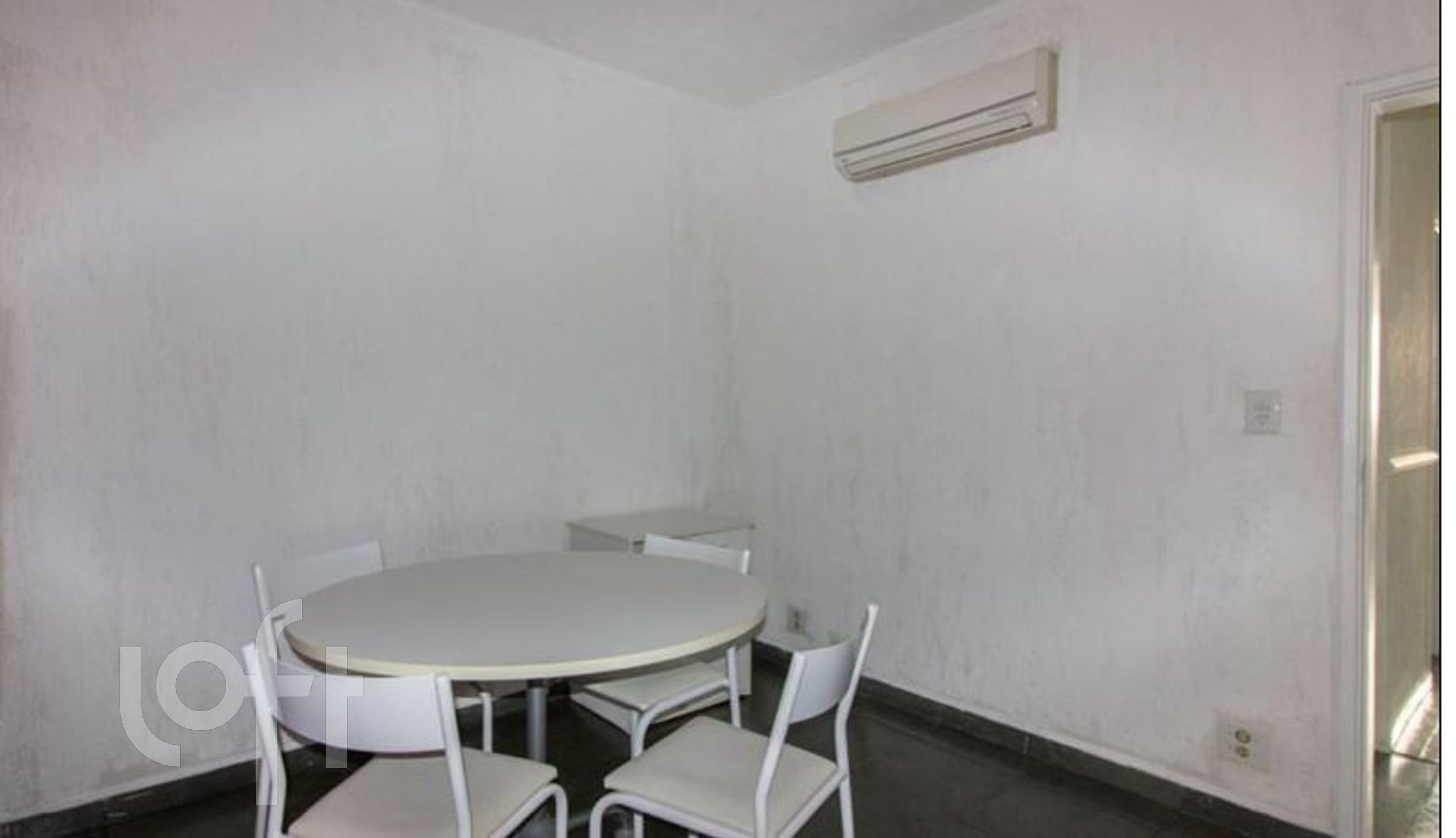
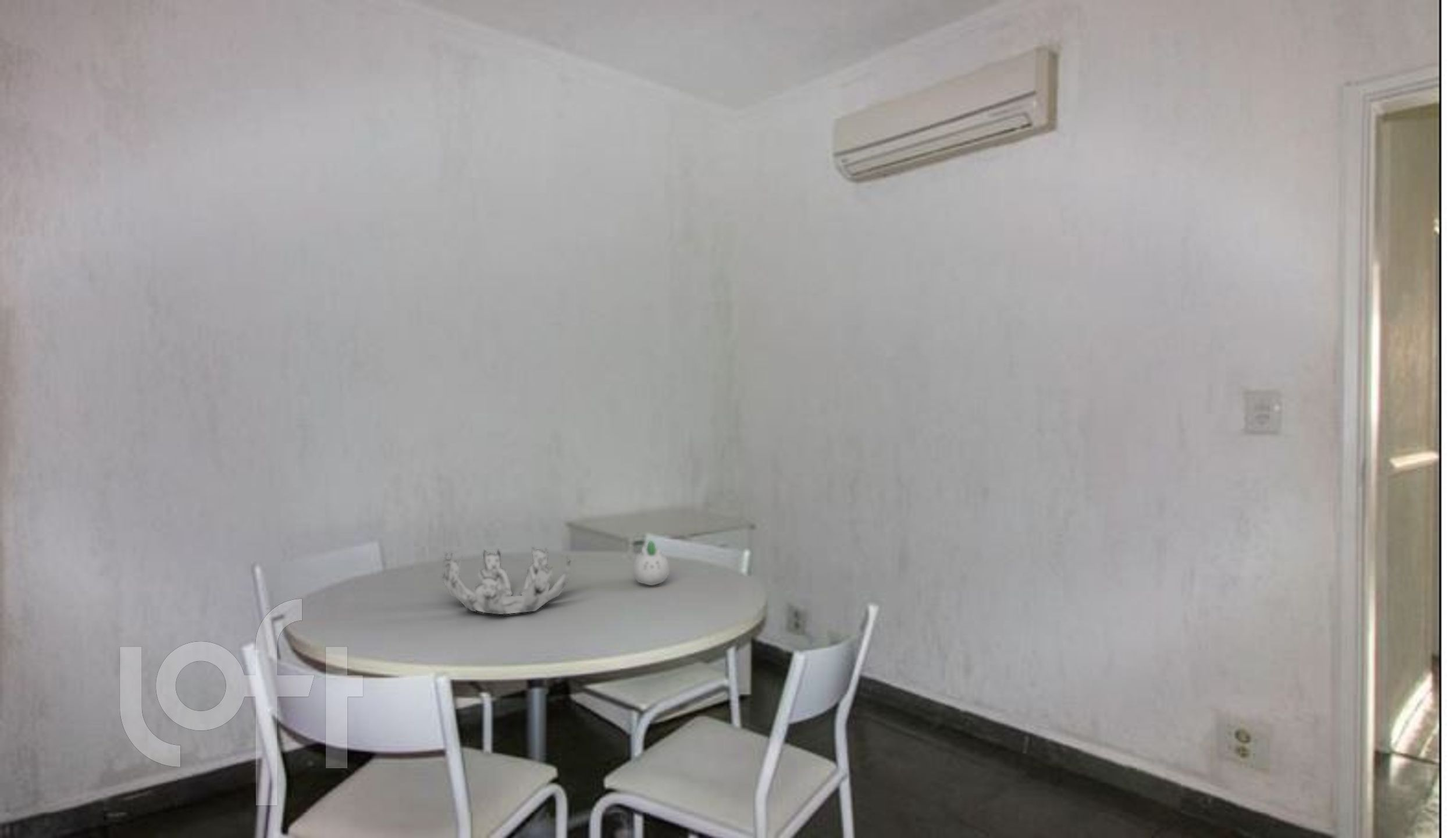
+ decorative bowl [442,546,572,615]
+ succulent planter [632,540,670,586]
